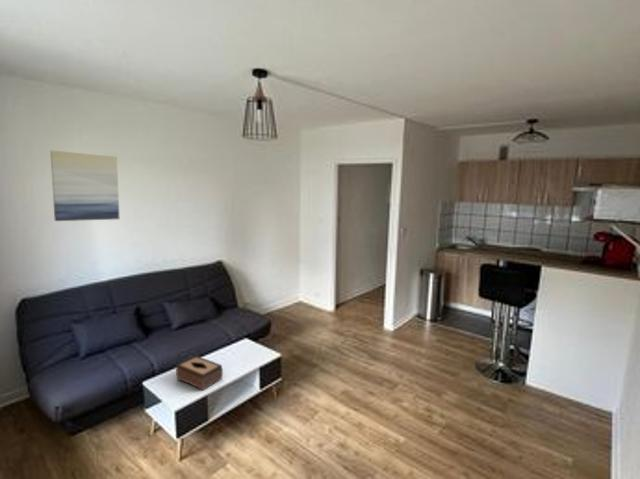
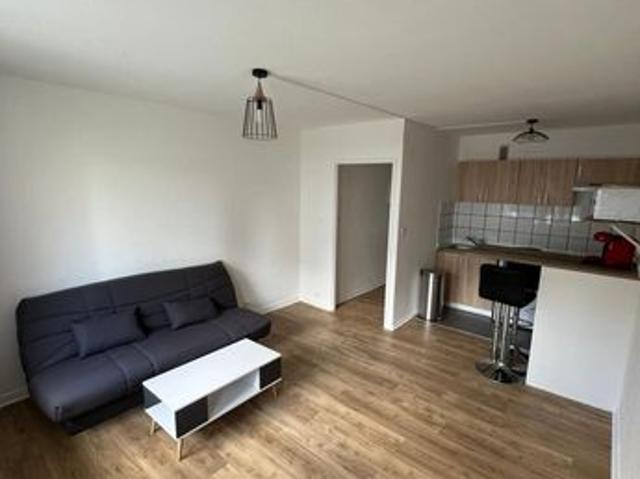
- wall art [49,150,120,222]
- tissue box [175,355,224,391]
